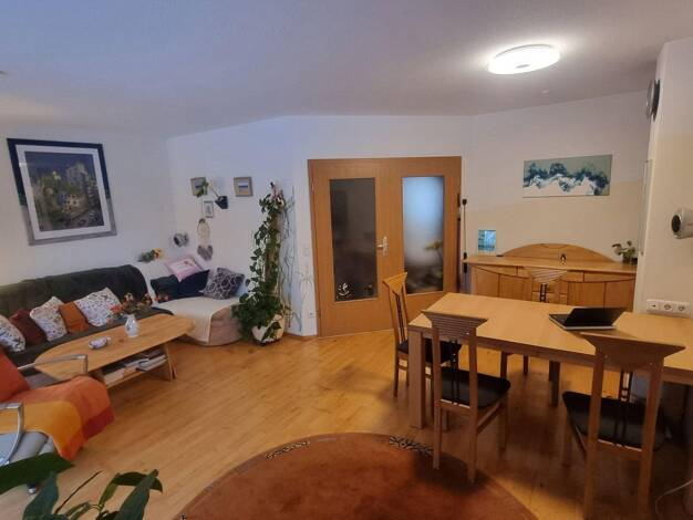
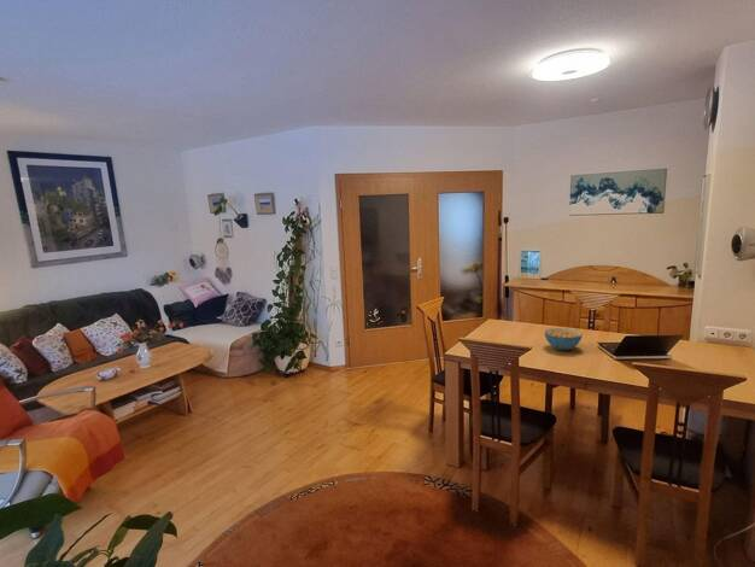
+ cereal bowl [544,327,584,351]
